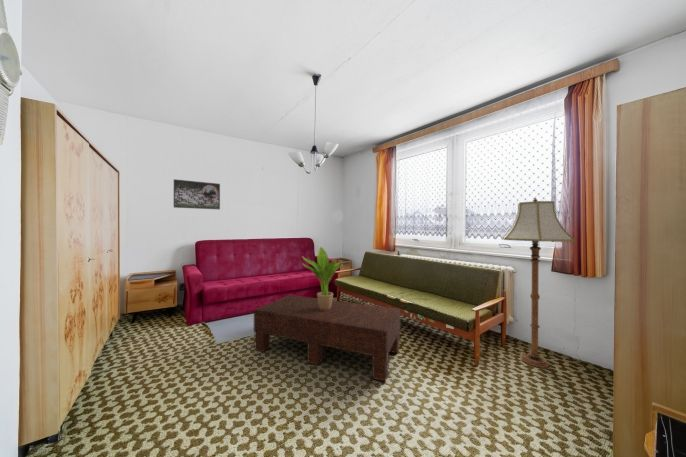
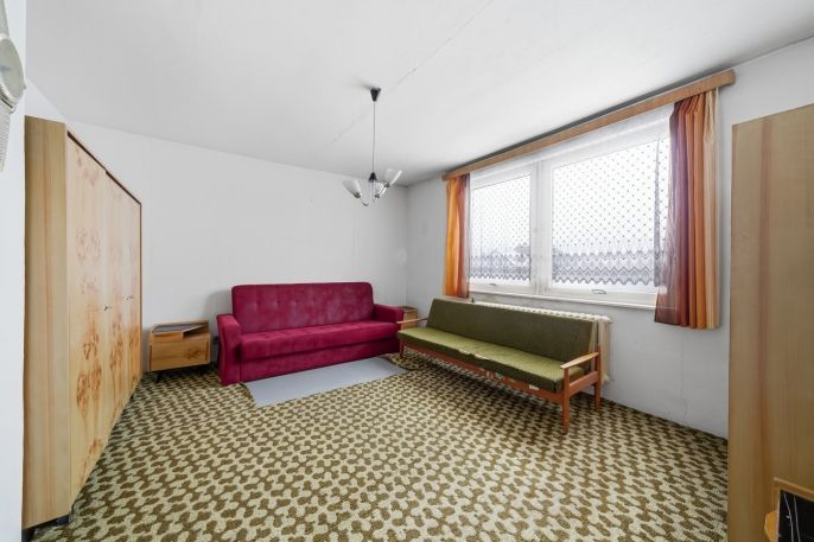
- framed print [173,178,221,210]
- potted plant [301,246,343,310]
- coffee table [253,294,401,383]
- floor lamp [502,196,576,369]
